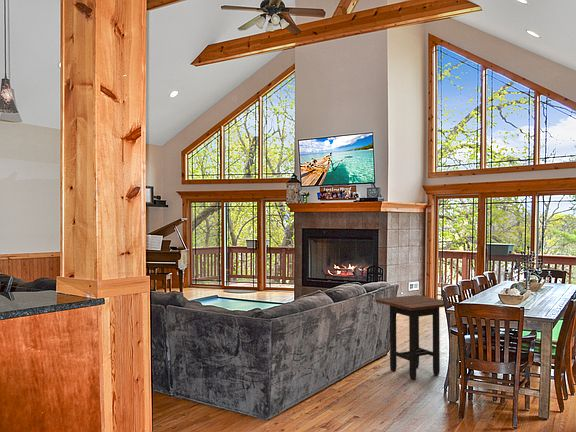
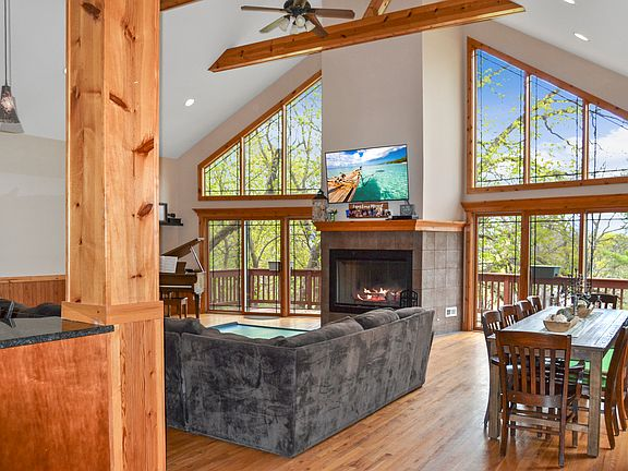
- side table [375,294,445,381]
